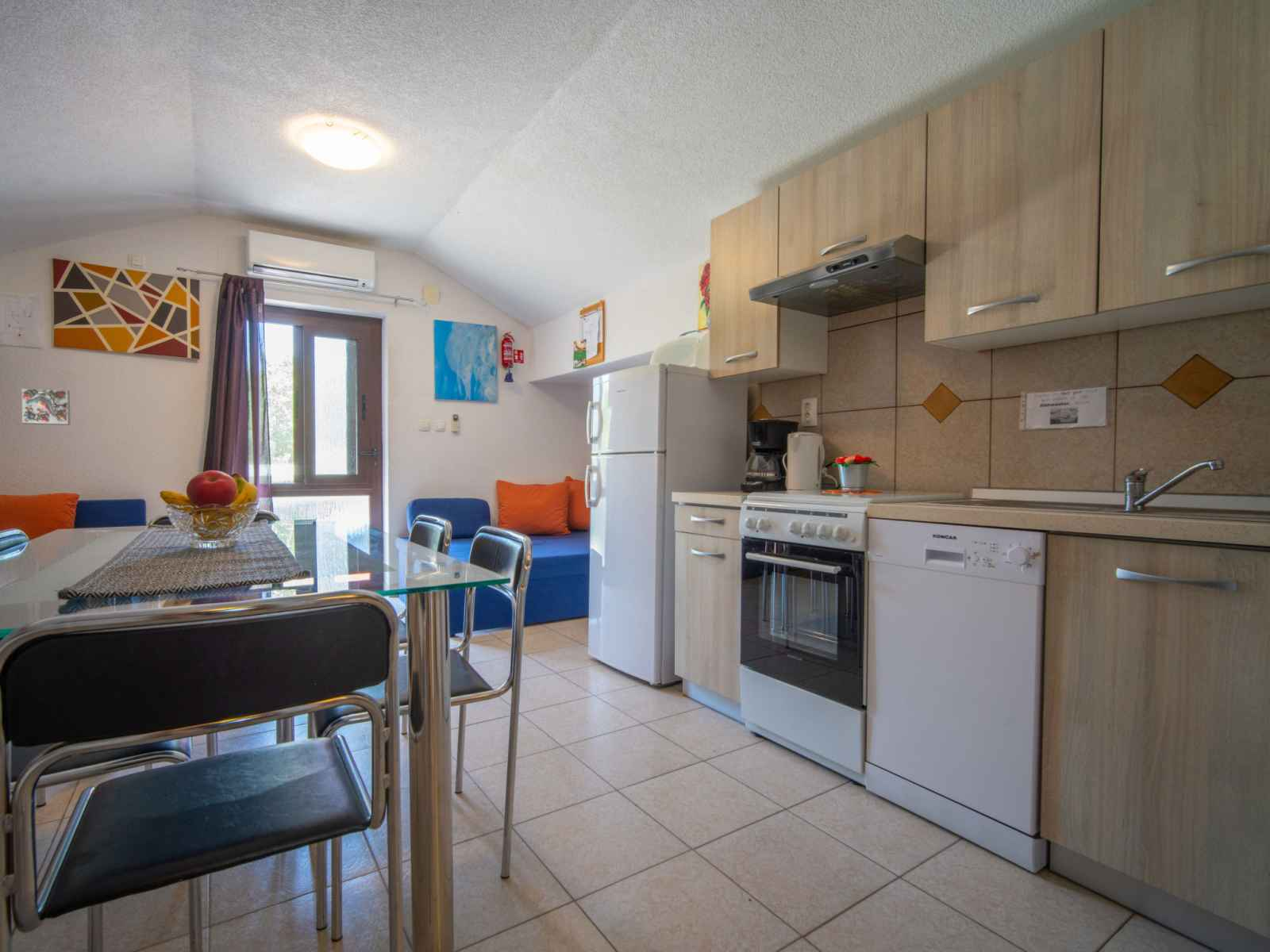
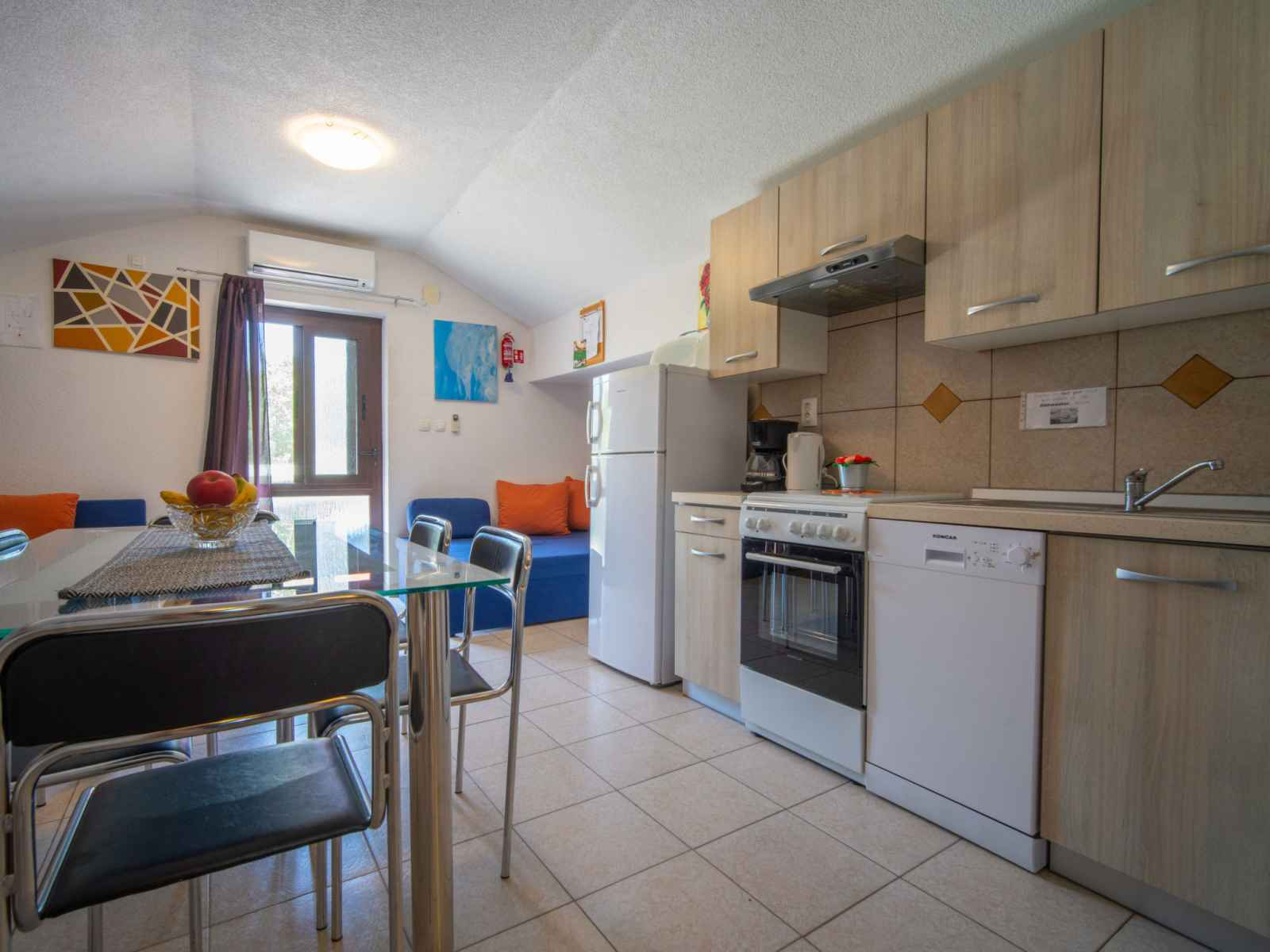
- decorative tile [21,387,71,426]
